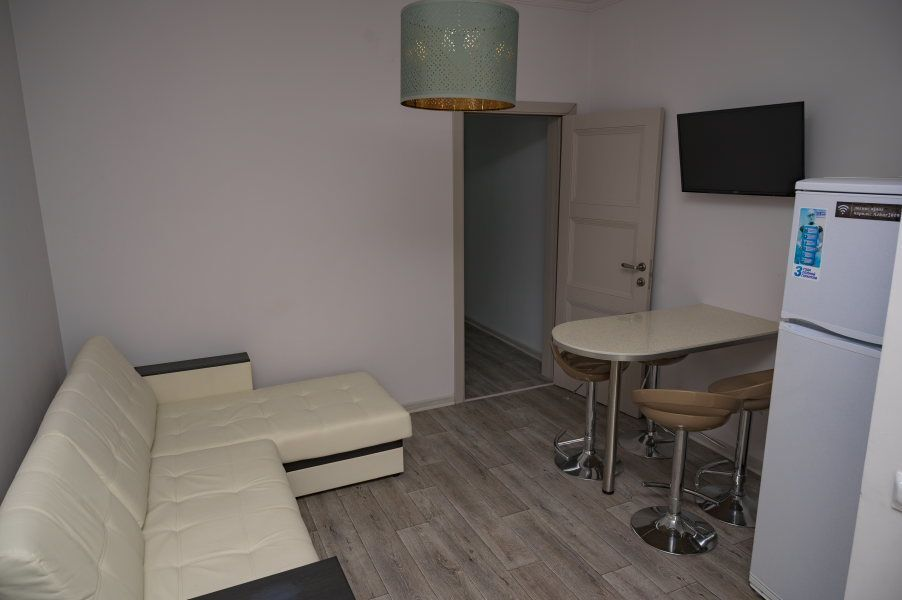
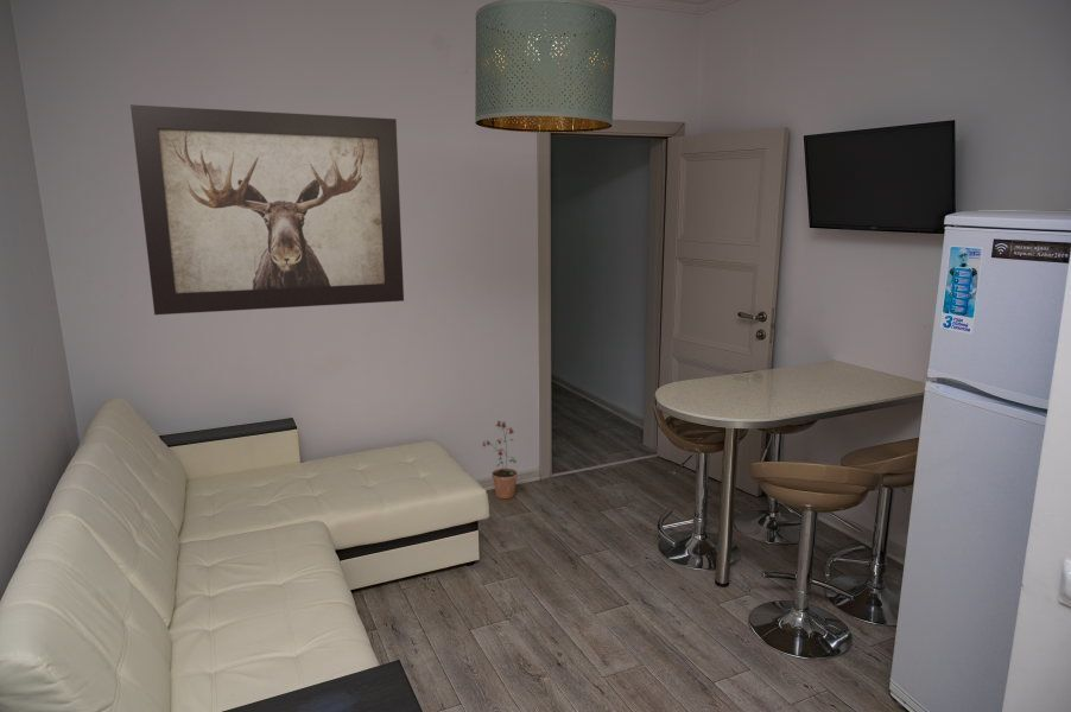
+ potted plant [481,420,519,500]
+ wall art [129,103,405,316]
